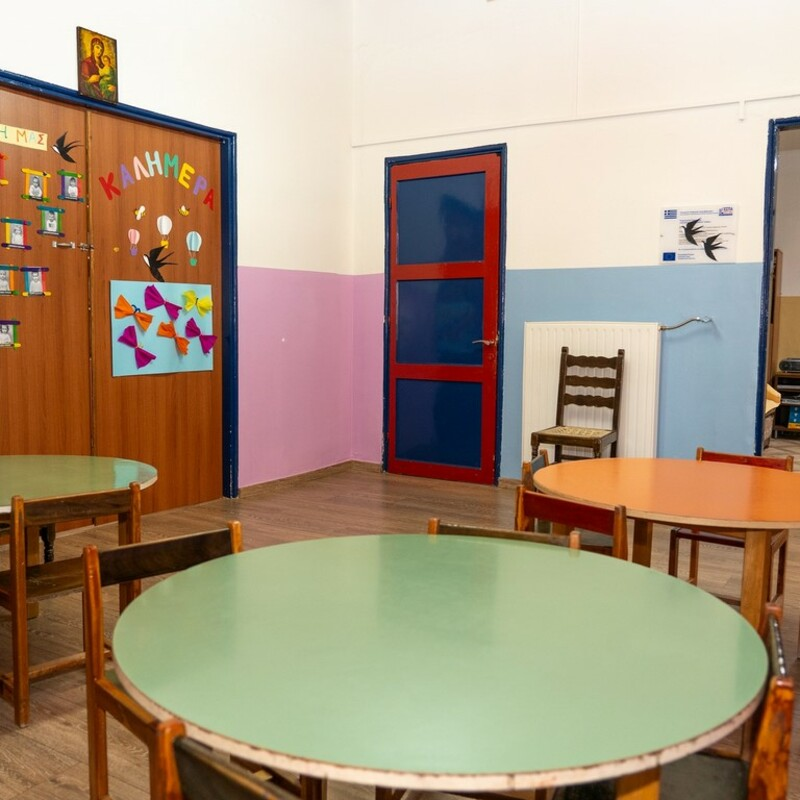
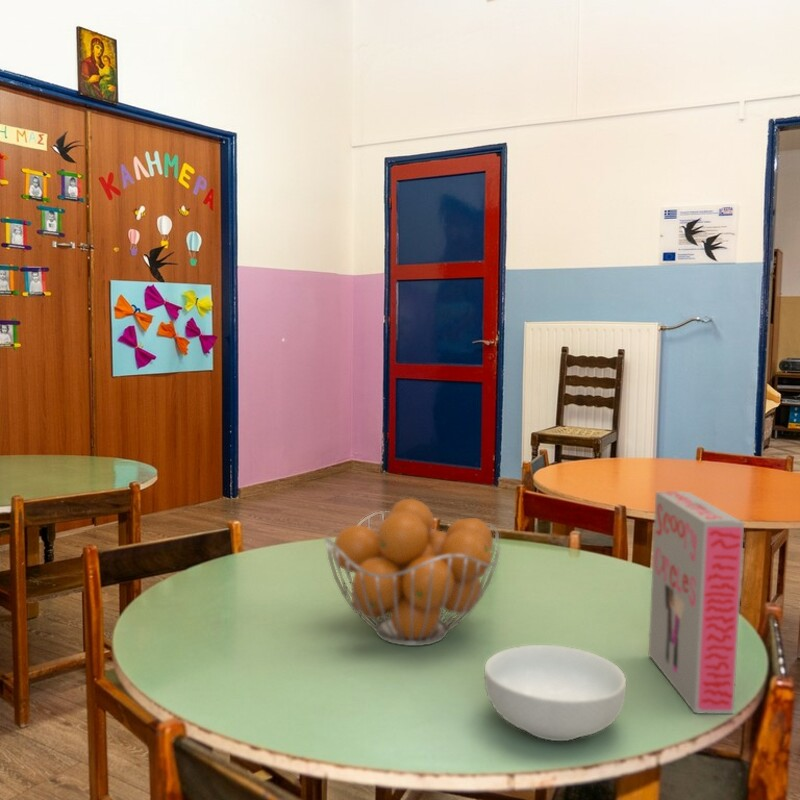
+ board game [648,490,745,715]
+ cereal bowl [483,644,627,742]
+ fruit basket [324,498,501,647]
